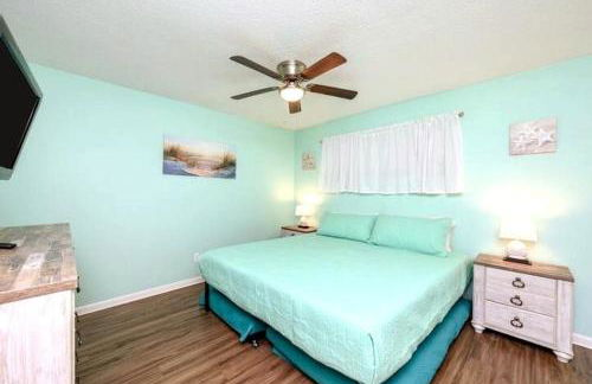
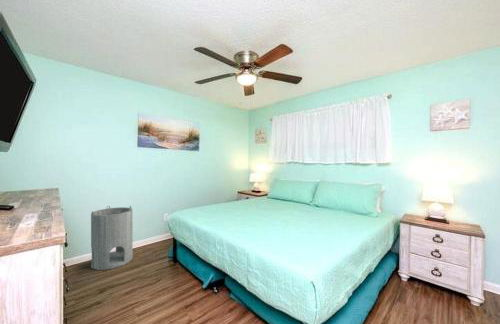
+ cylinder [90,205,134,271]
